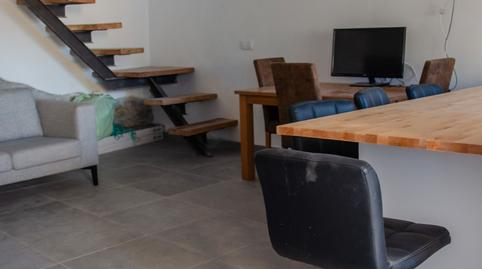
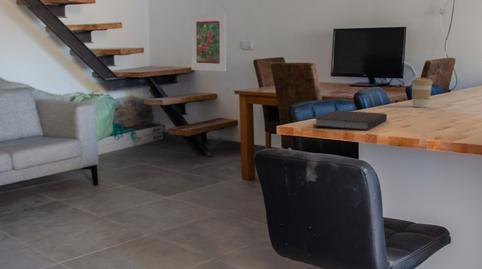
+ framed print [190,12,227,72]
+ notebook [312,109,388,131]
+ coffee cup [410,77,434,108]
